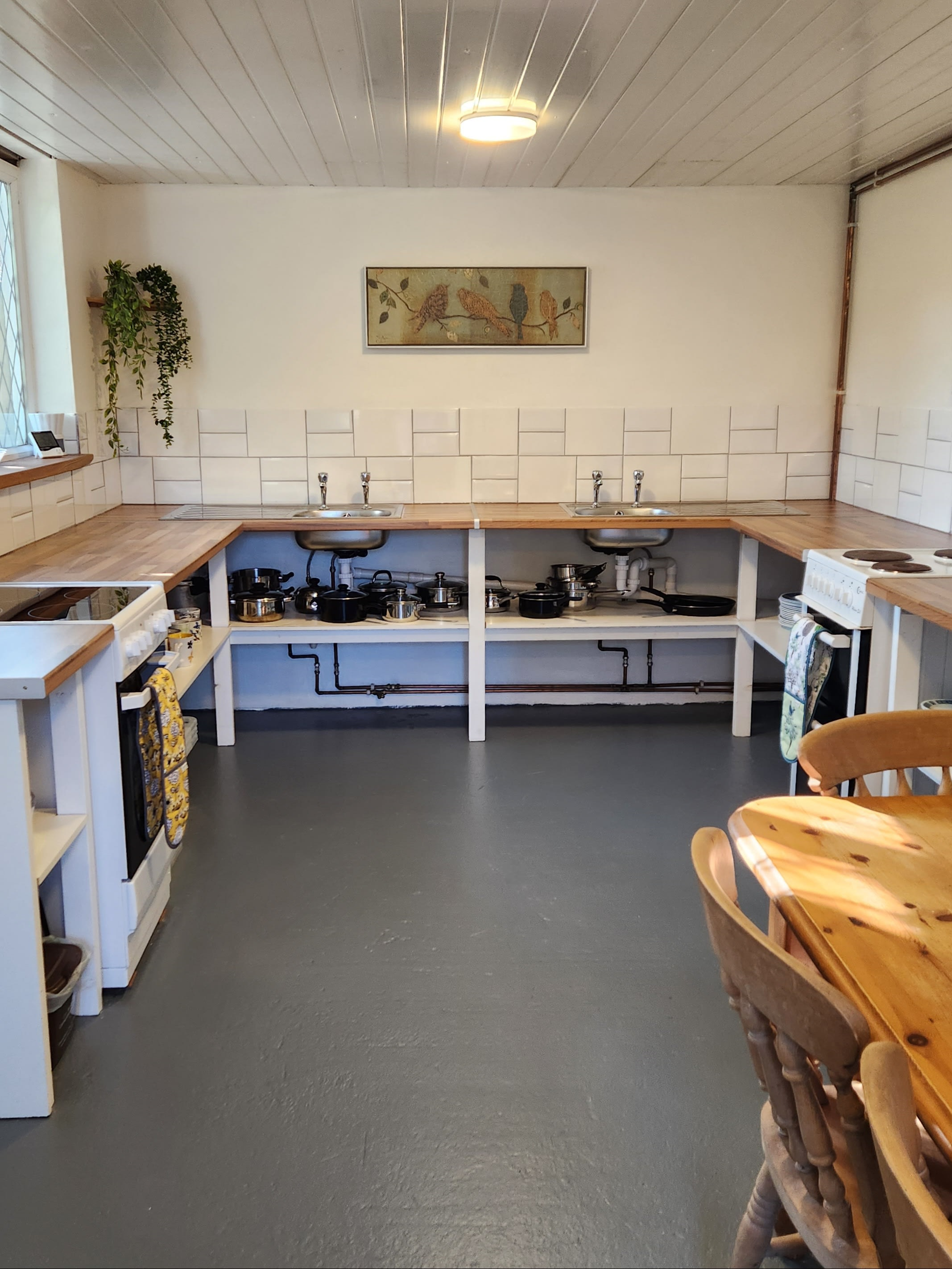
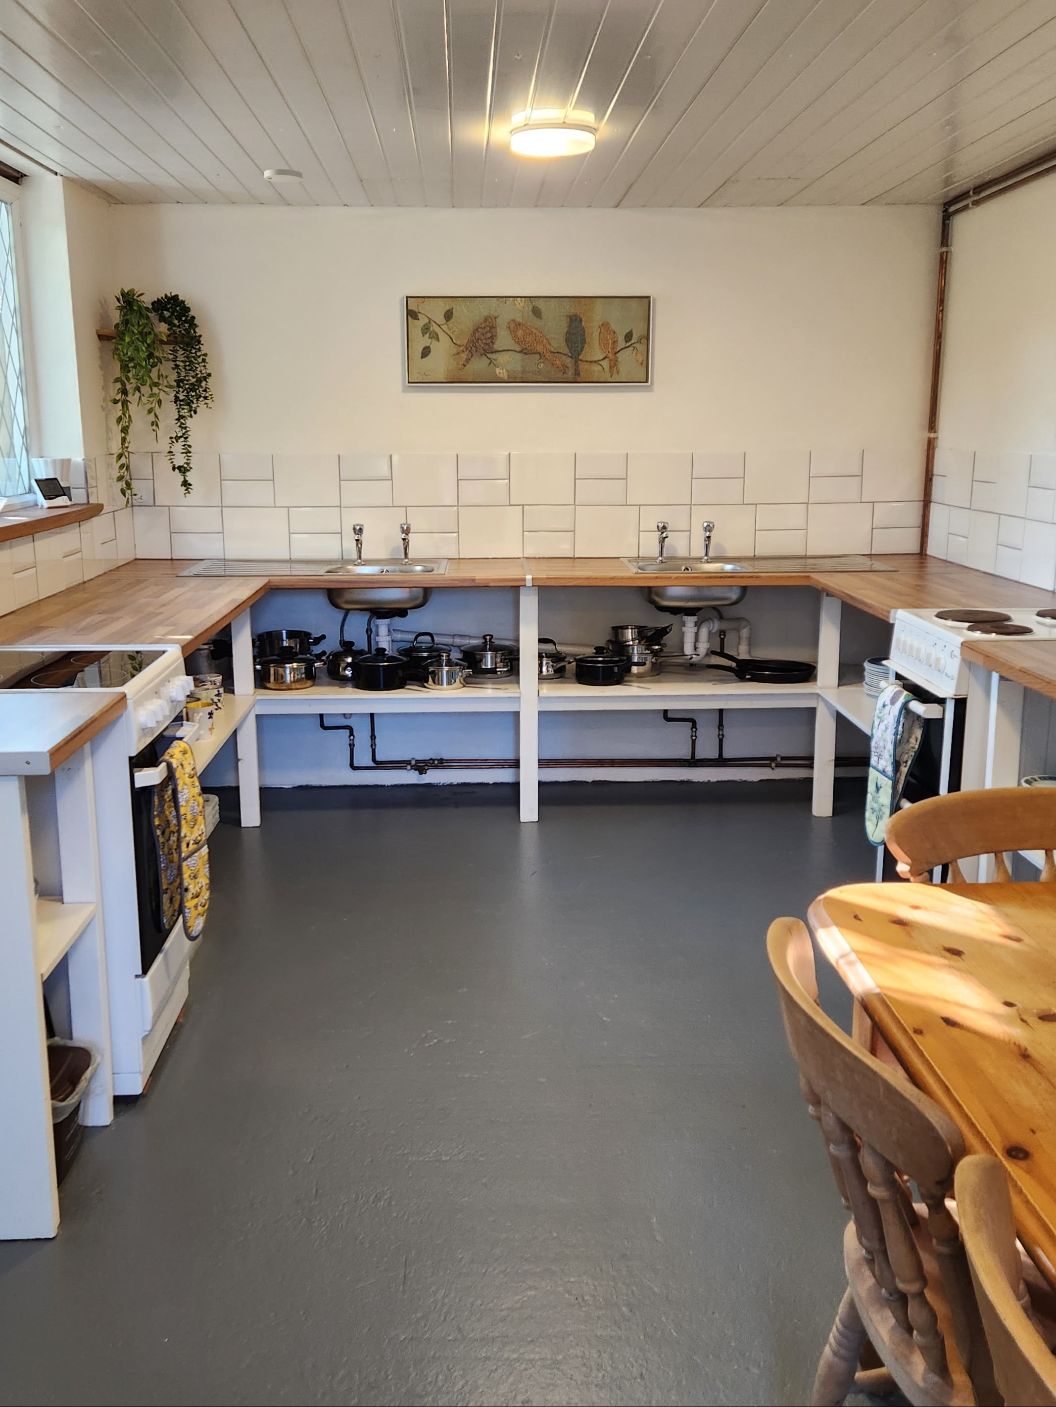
+ smoke detector [263,169,303,184]
